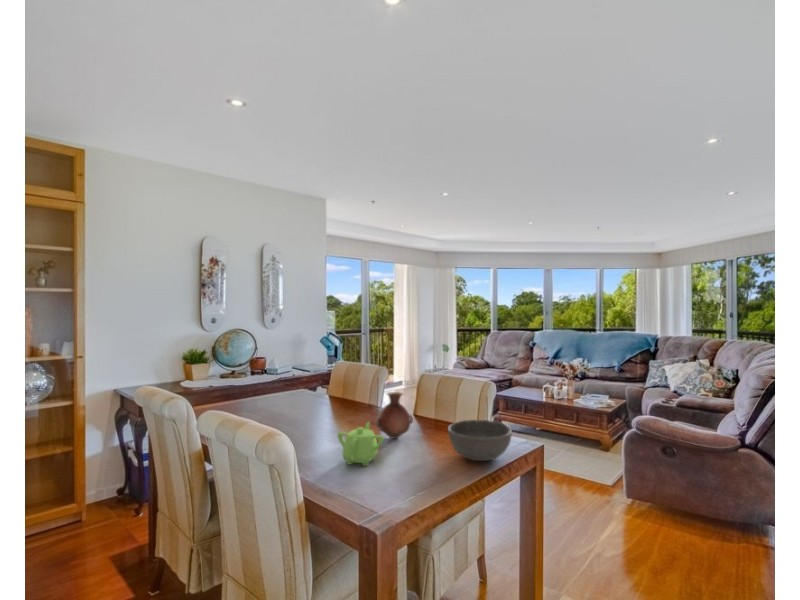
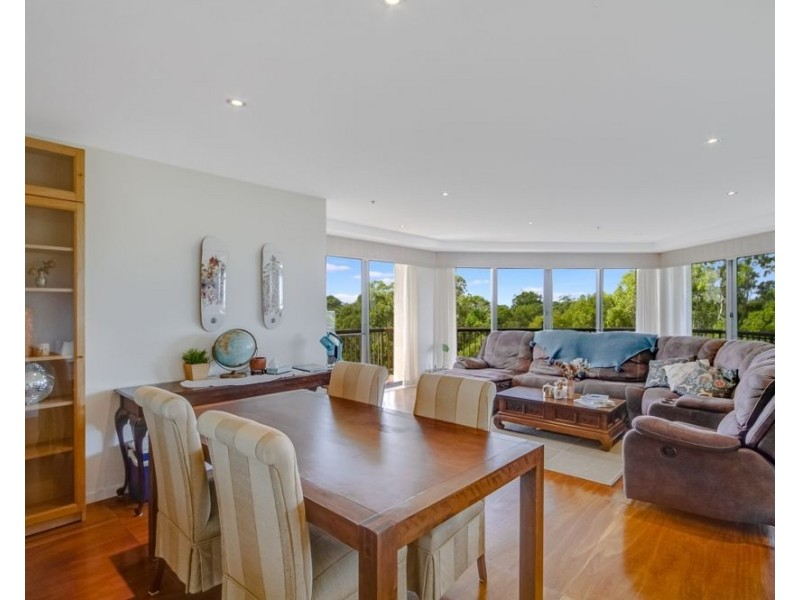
- vase [375,391,414,440]
- bowl [447,419,513,462]
- teapot [336,421,385,467]
